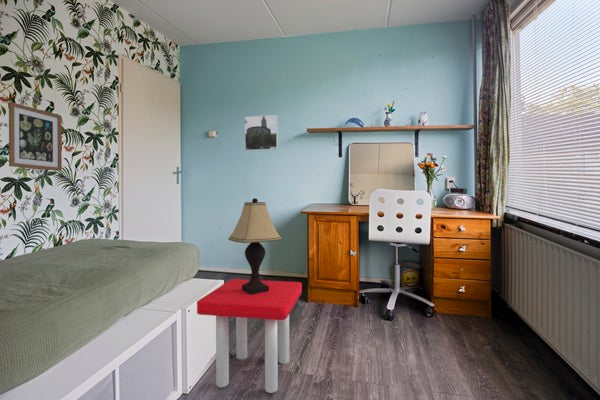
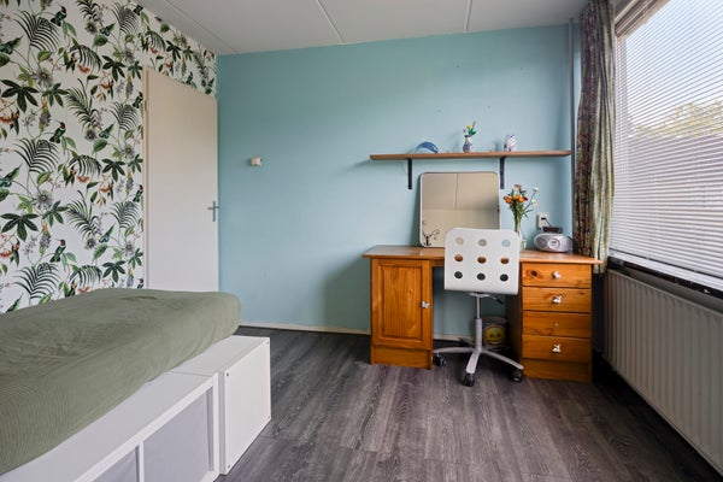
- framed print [244,114,279,152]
- wall art [8,101,63,172]
- lamp [227,197,283,295]
- stool [196,278,303,394]
